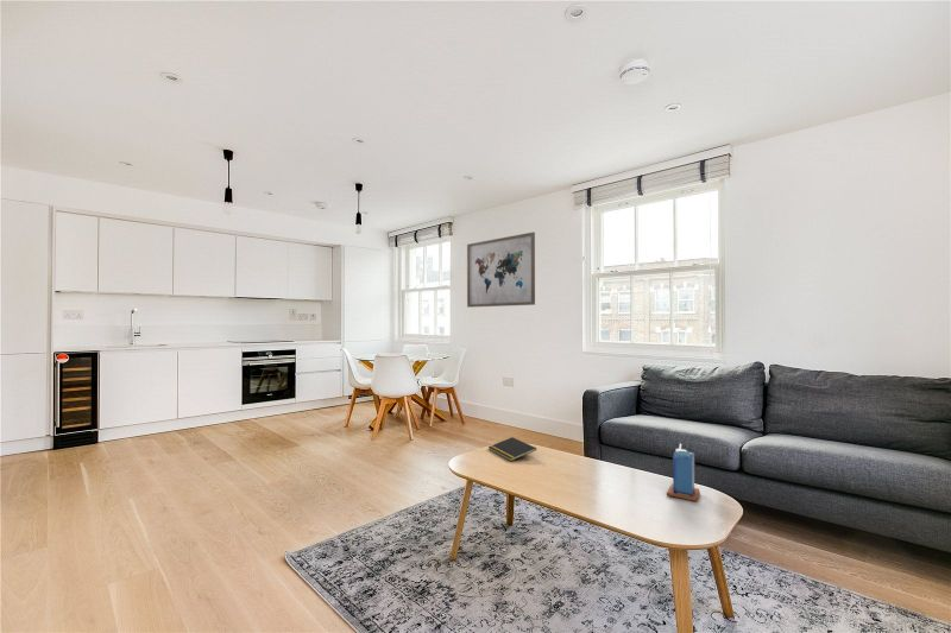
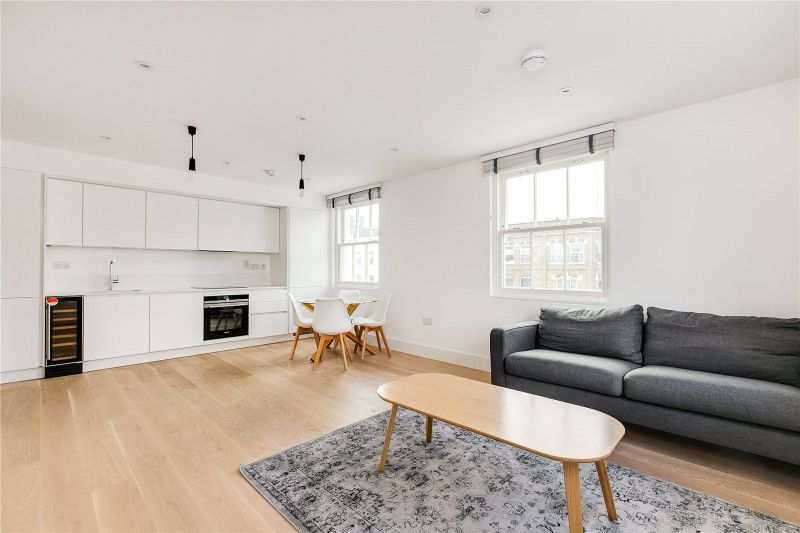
- candle [666,443,701,502]
- wall art [466,230,536,309]
- notepad [487,436,537,462]
